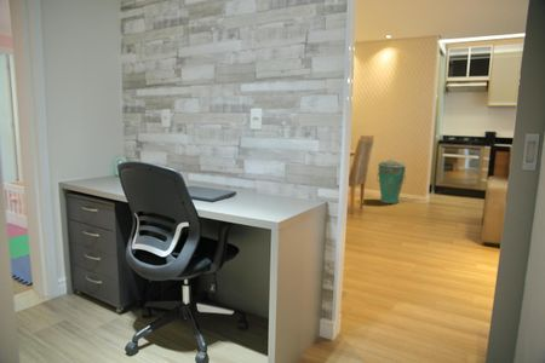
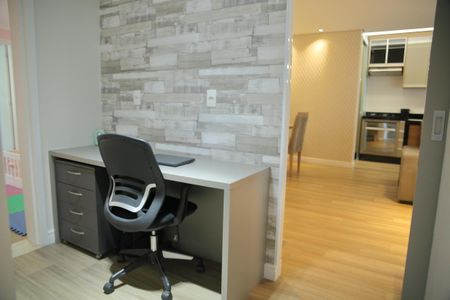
- trash can [375,159,408,204]
